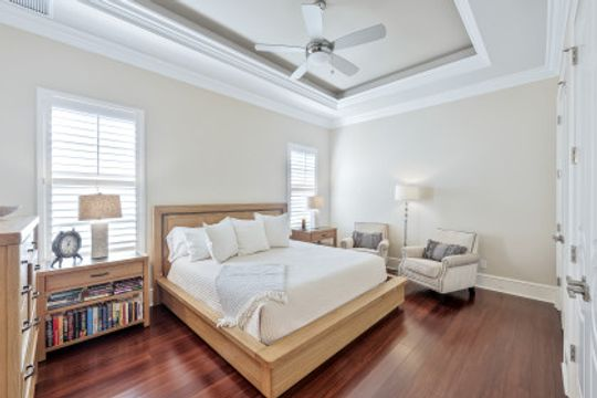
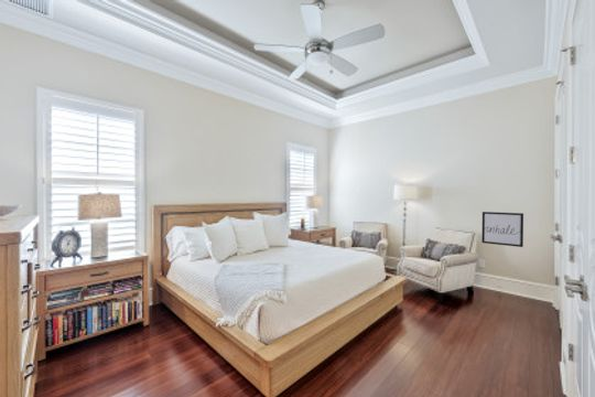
+ wall art [480,211,524,248]
